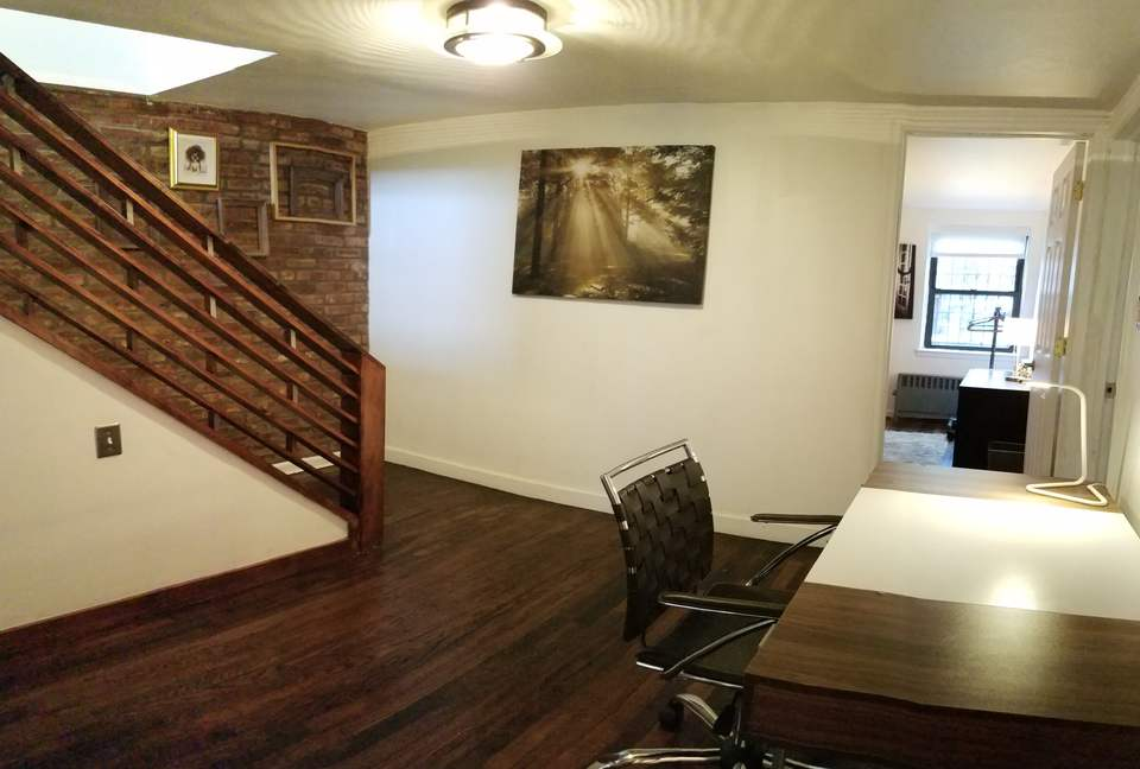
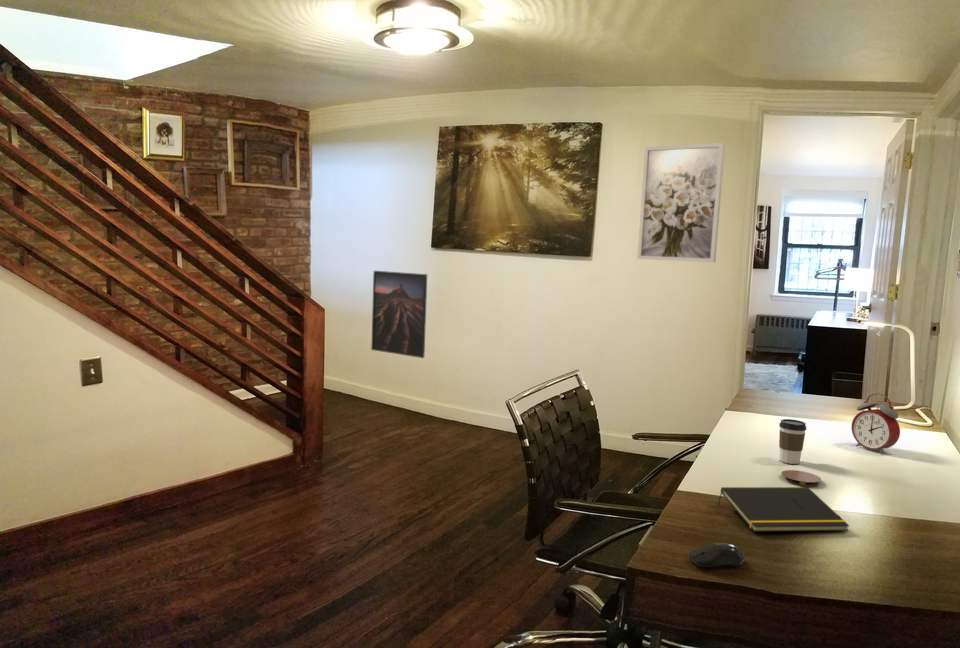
+ wall art [636,142,726,263]
+ coaster [780,469,822,488]
+ notepad [717,486,850,533]
+ coffee cup [778,418,807,465]
+ alarm clock [851,392,901,454]
+ computer mouse [688,542,746,568]
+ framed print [370,270,428,359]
